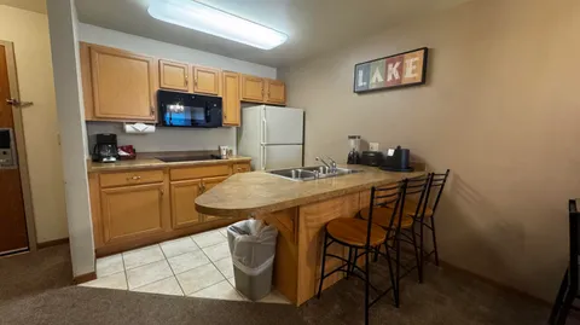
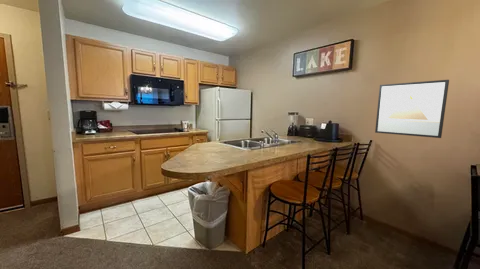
+ wall art [374,79,450,139]
